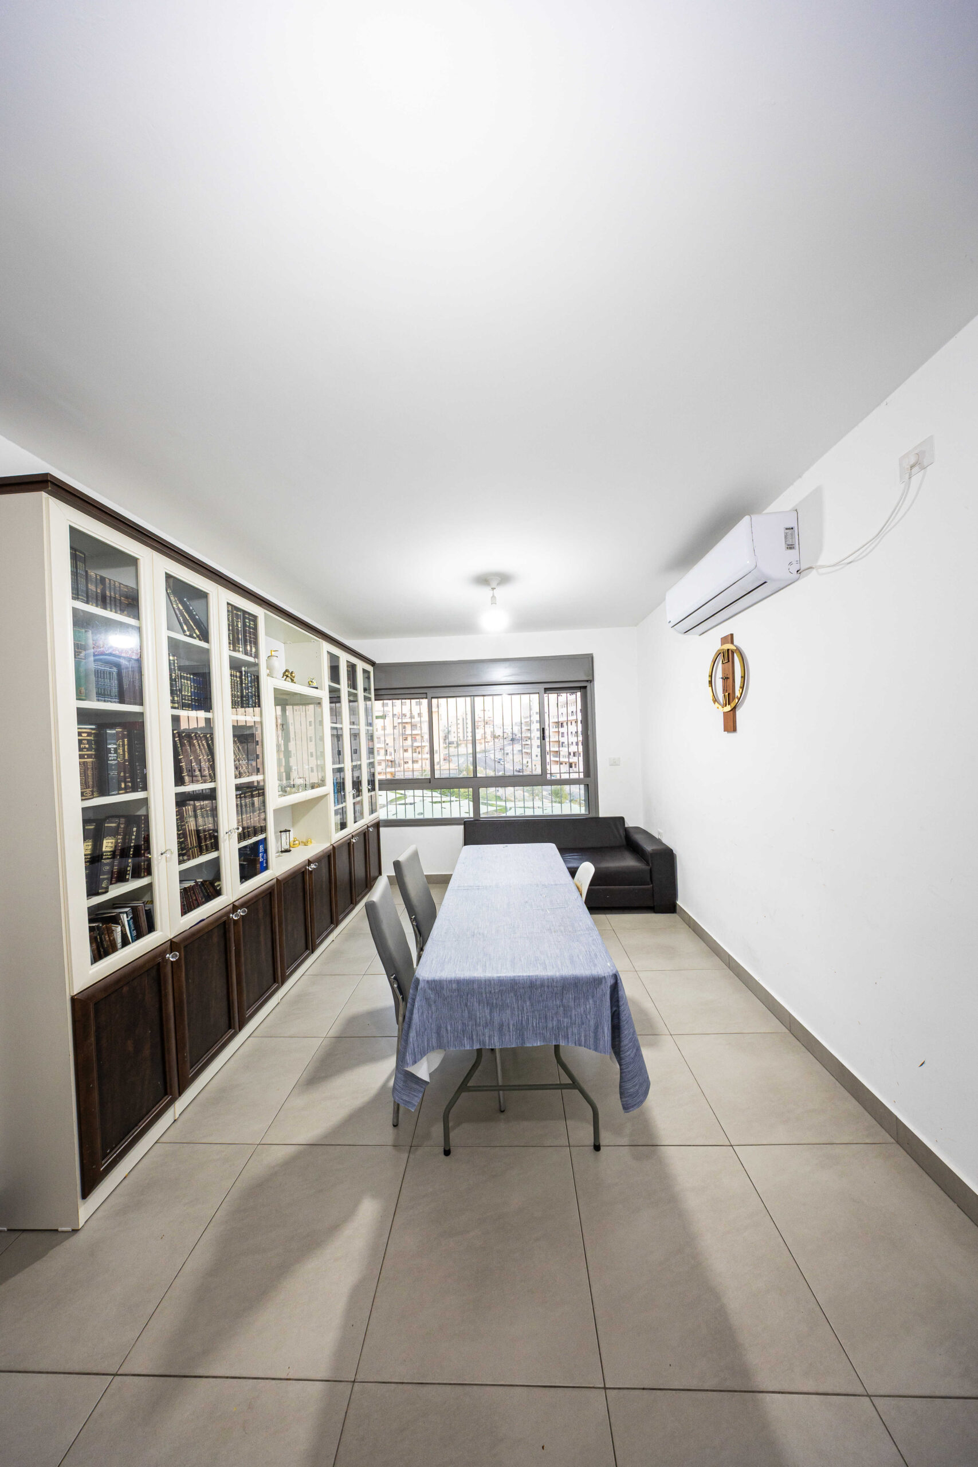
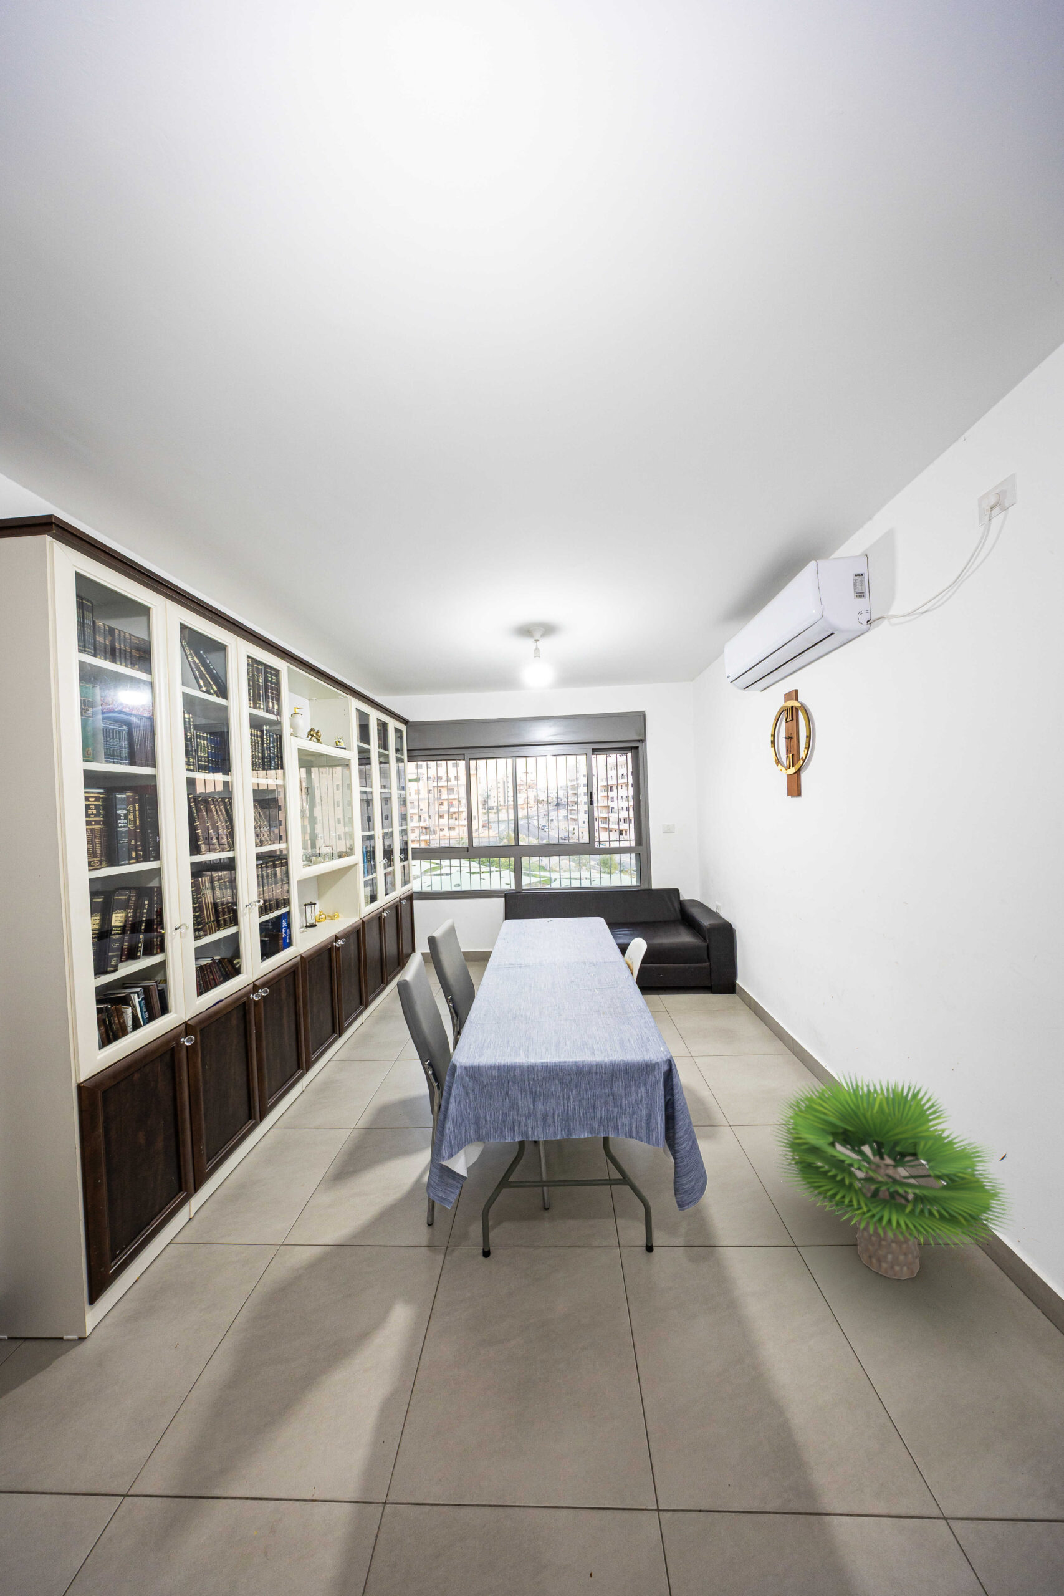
+ potted plant [771,1070,1015,1280]
